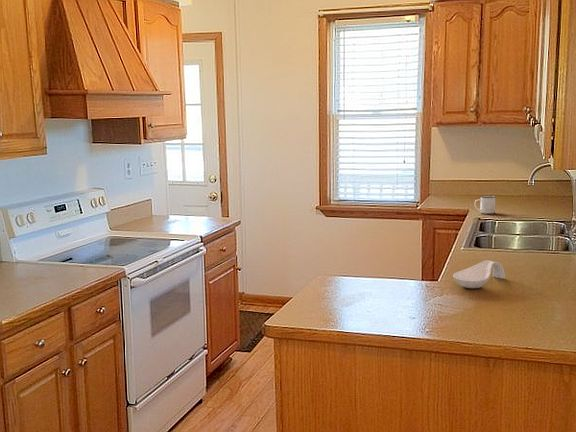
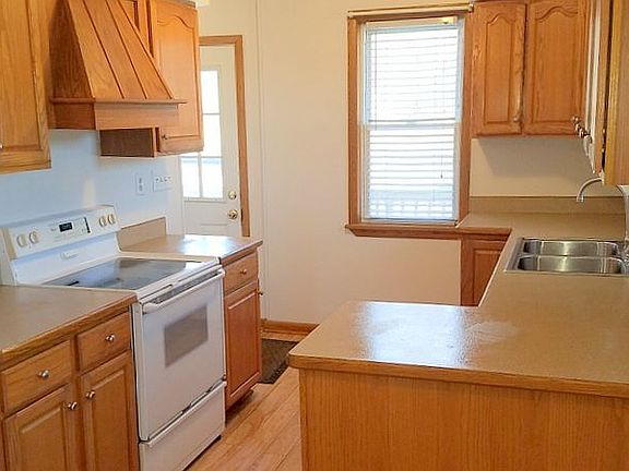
- spoon rest [452,259,506,289]
- mug [473,195,496,215]
